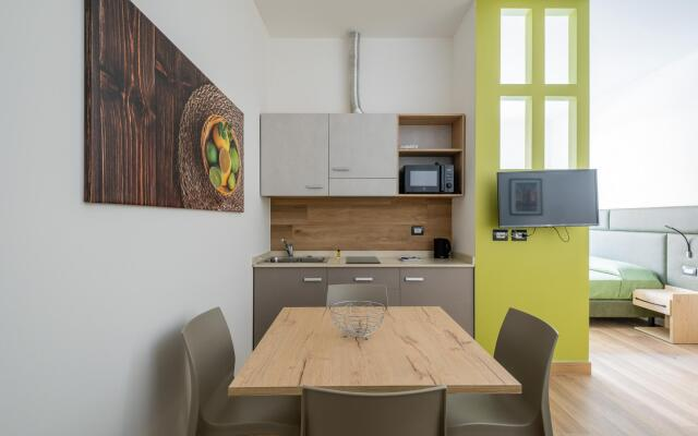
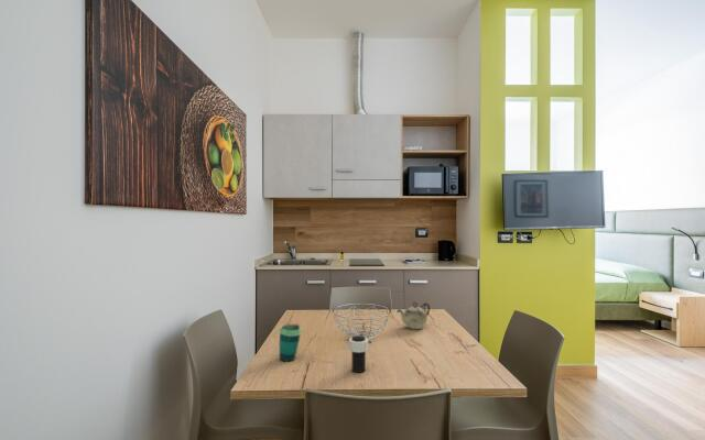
+ cup [279,323,302,363]
+ cup [348,334,369,374]
+ teapot [395,301,431,330]
